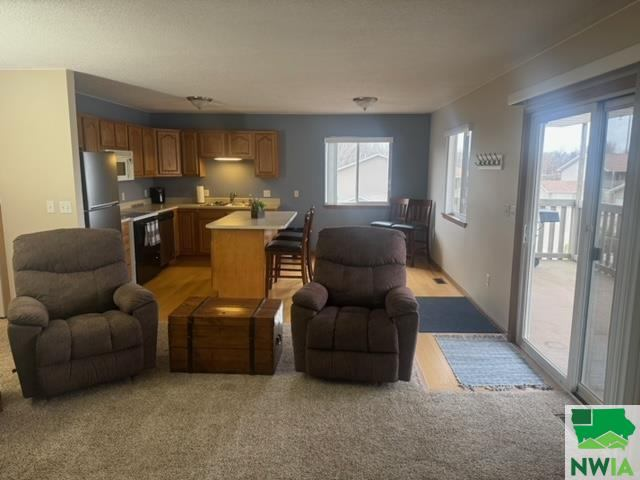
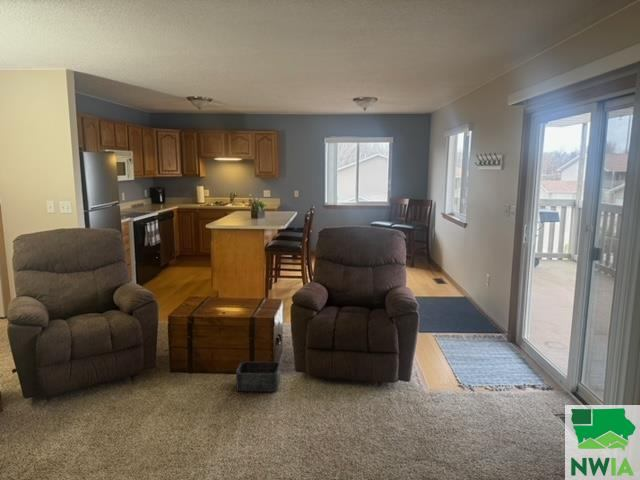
+ storage bin [235,361,281,393]
